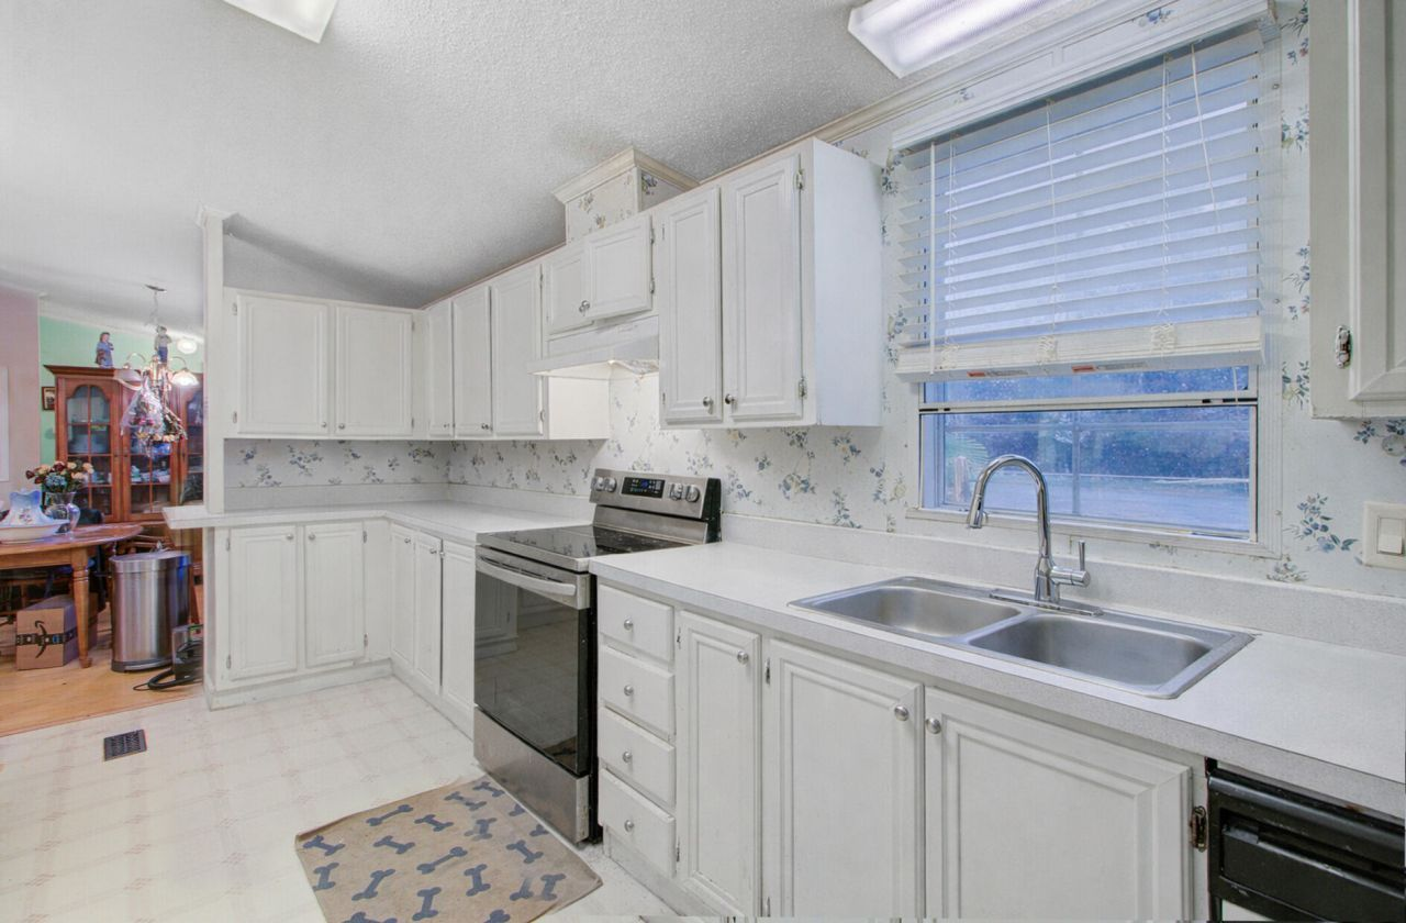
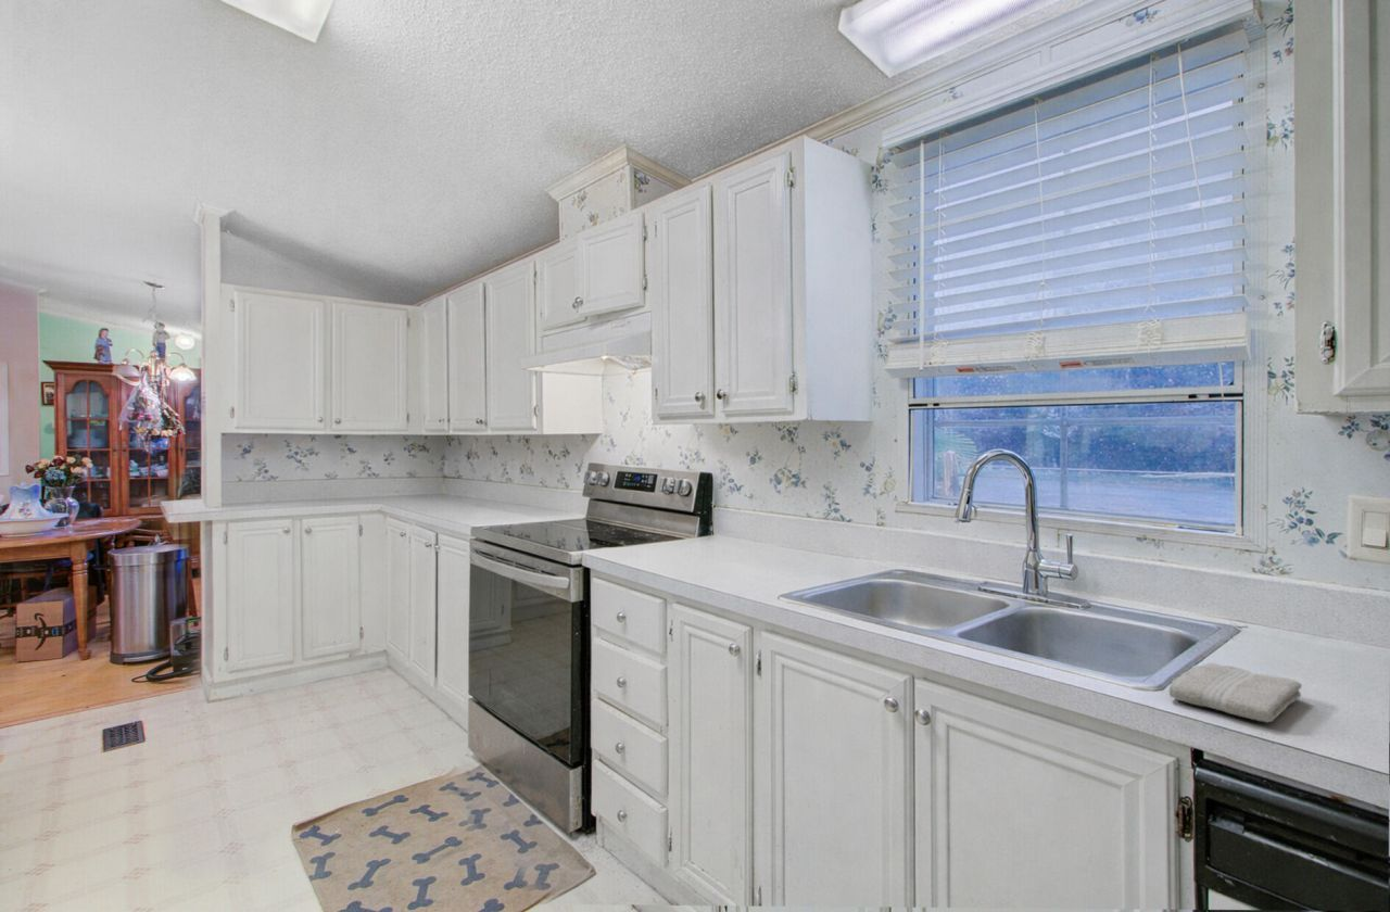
+ washcloth [1168,662,1303,724]
